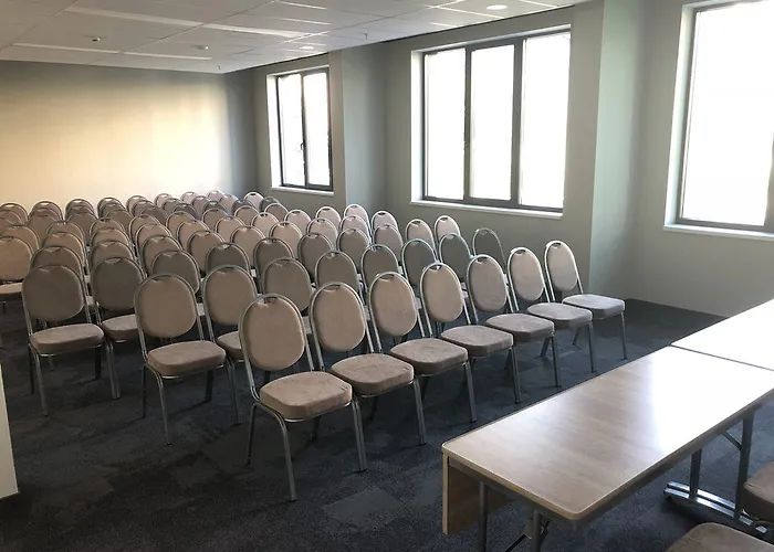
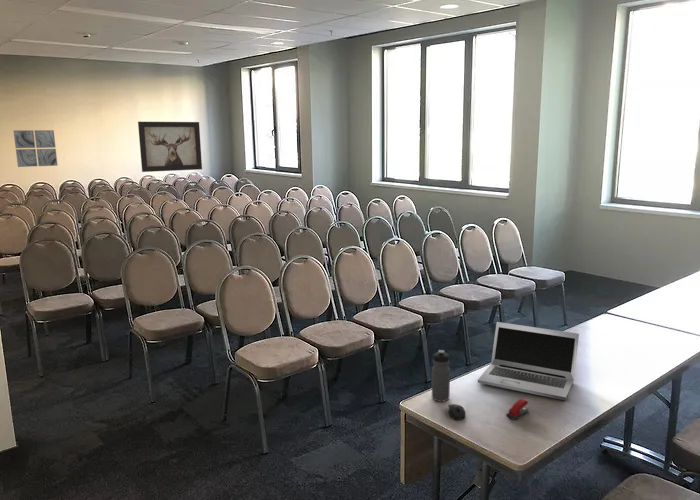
+ mouse [447,403,466,421]
+ wall art [12,129,58,168]
+ laptop [477,321,580,401]
+ water bottle [431,349,451,403]
+ stapler [505,398,530,421]
+ wall art [137,121,203,173]
